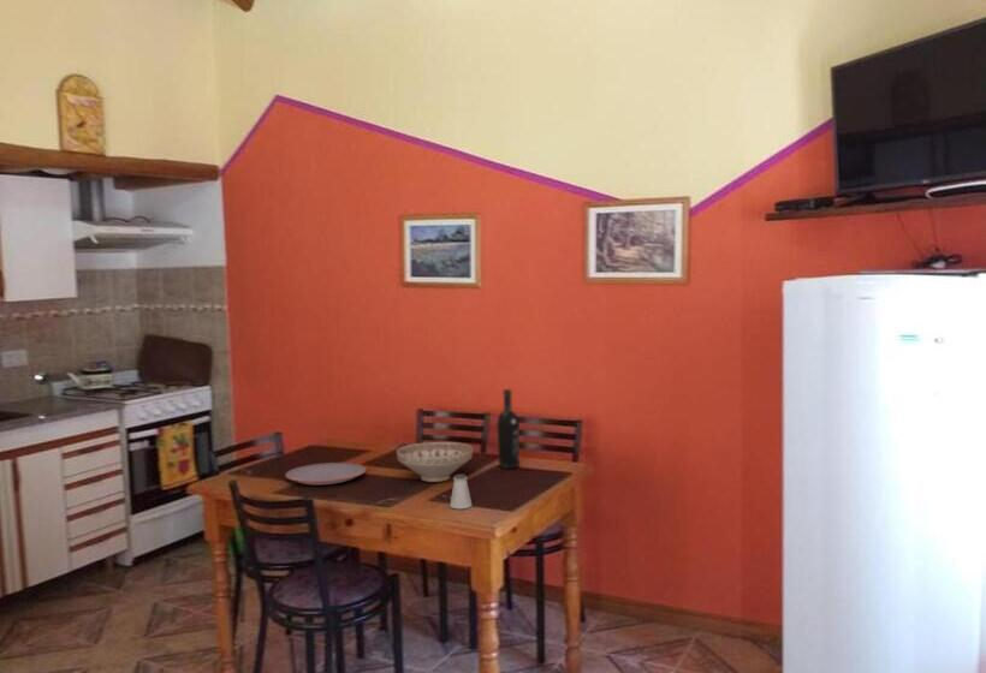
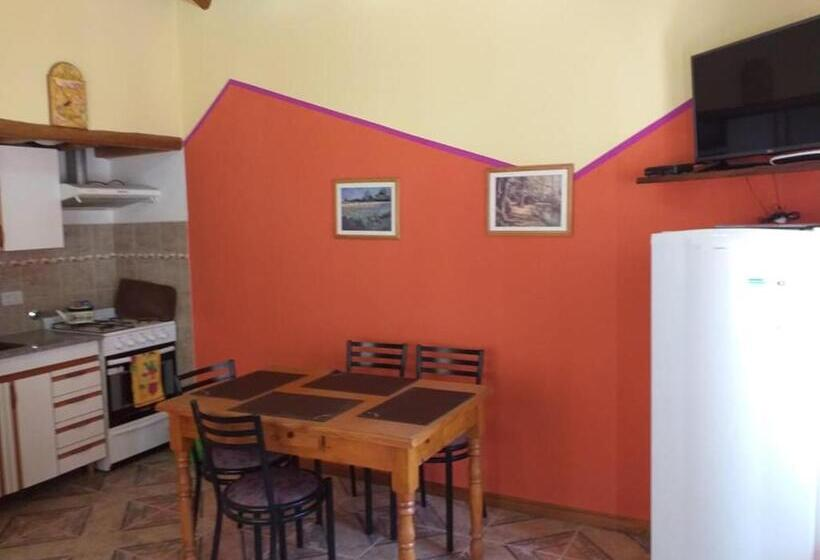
- wine bottle [495,388,521,470]
- saltshaker [449,474,474,510]
- decorative bowl [396,441,474,483]
- plate [284,461,368,486]
